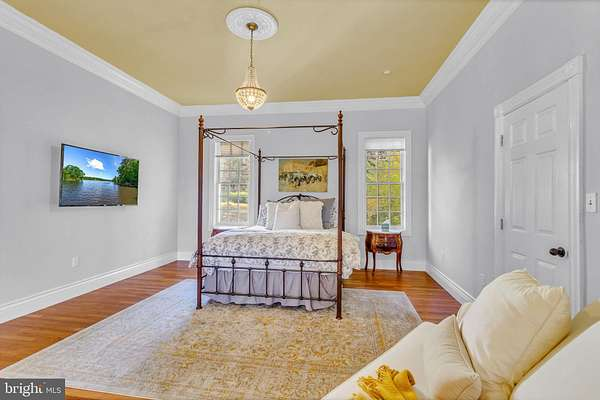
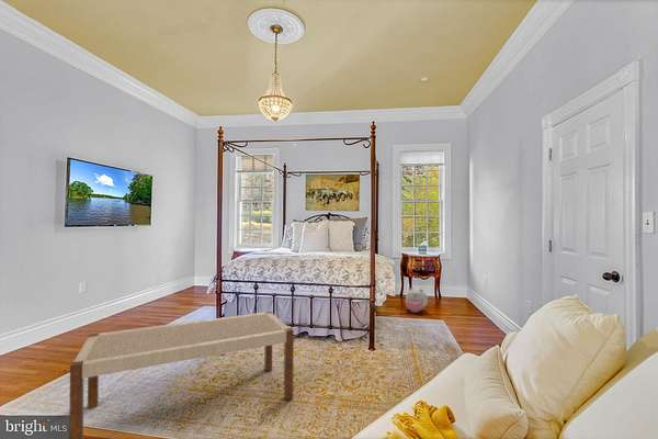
+ plush toy [405,288,429,314]
+ bench [68,311,295,439]
